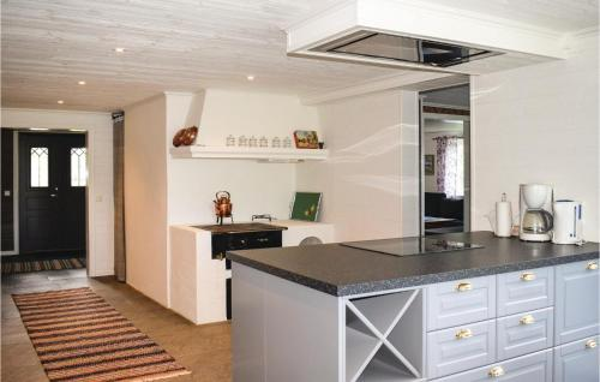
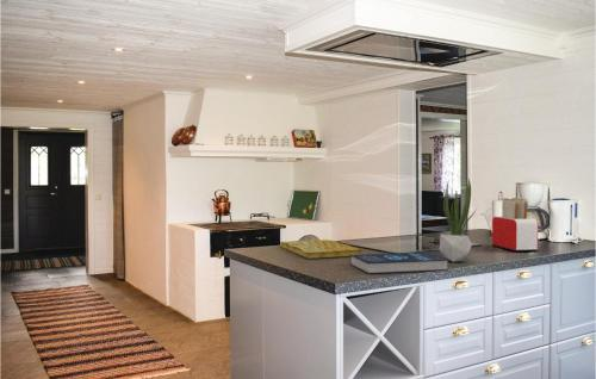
+ toaster [491,197,539,254]
+ book [349,251,449,275]
+ potted plant [439,178,478,263]
+ cutting board [279,238,362,260]
